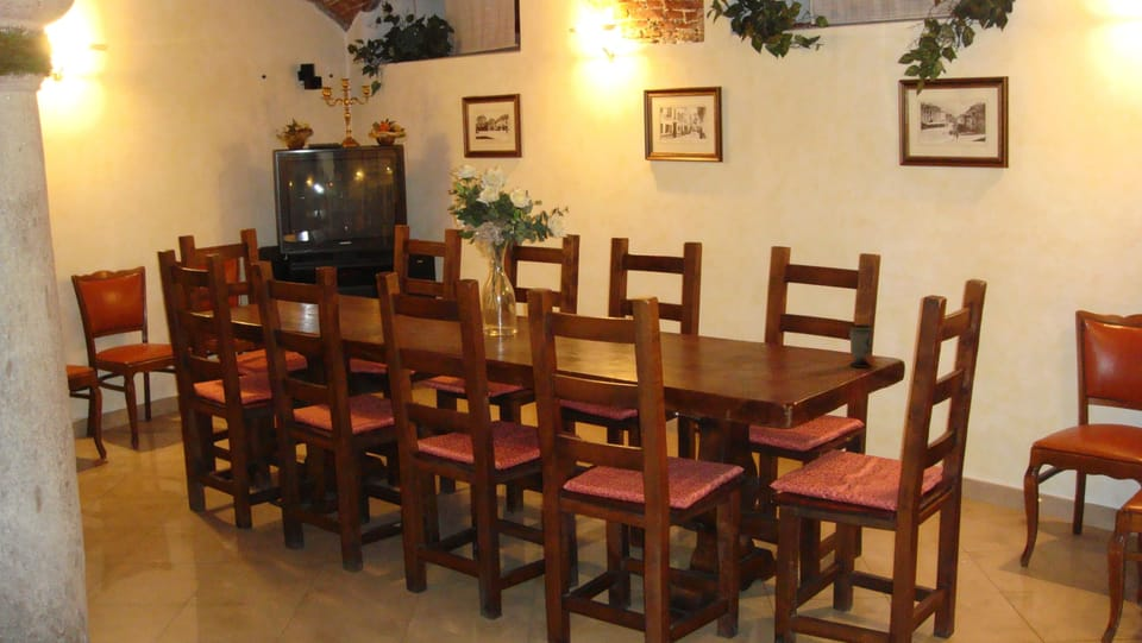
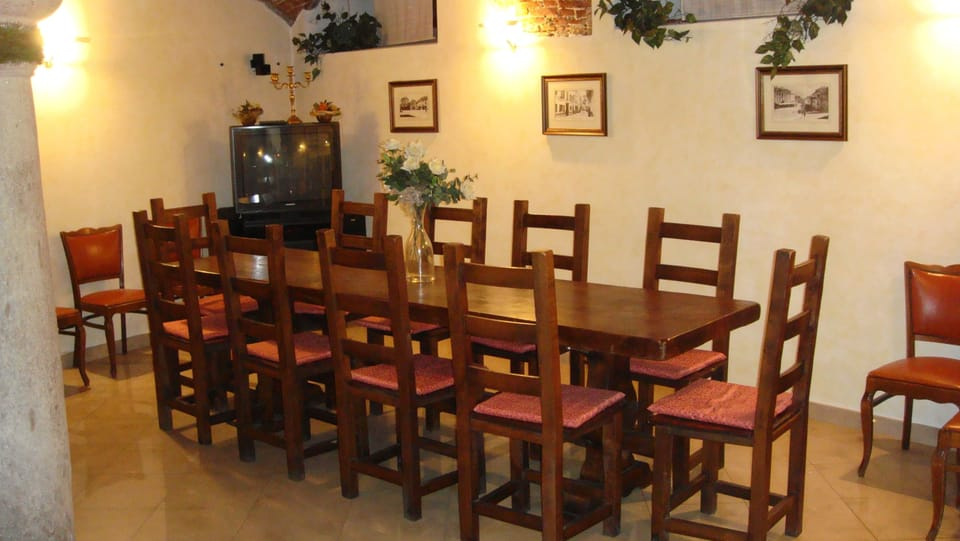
- cup [848,323,873,368]
